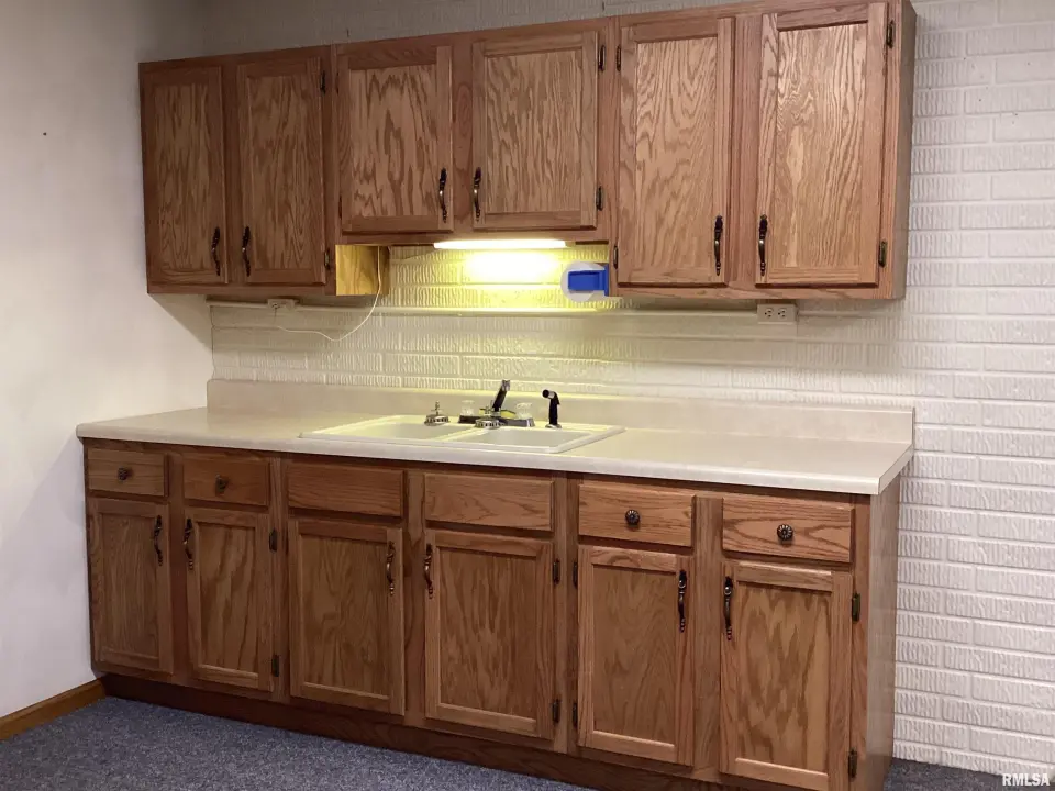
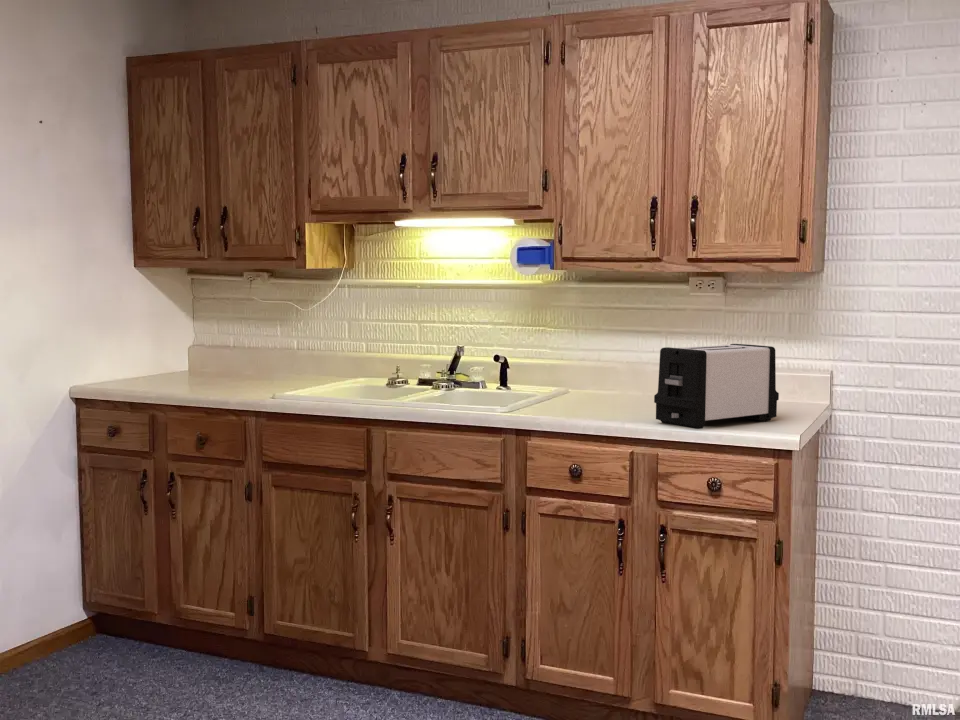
+ toaster [653,343,780,430]
